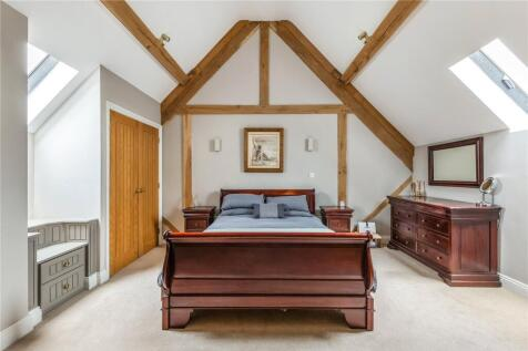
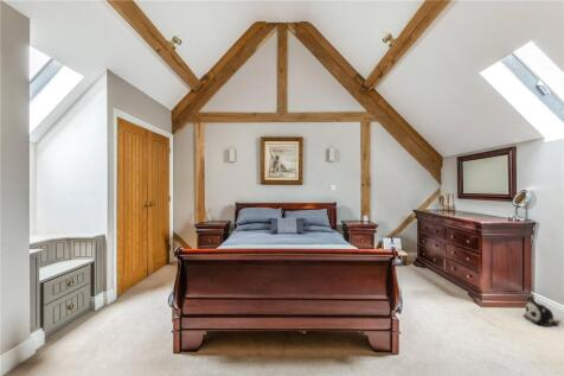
+ plush toy [523,297,563,327]
